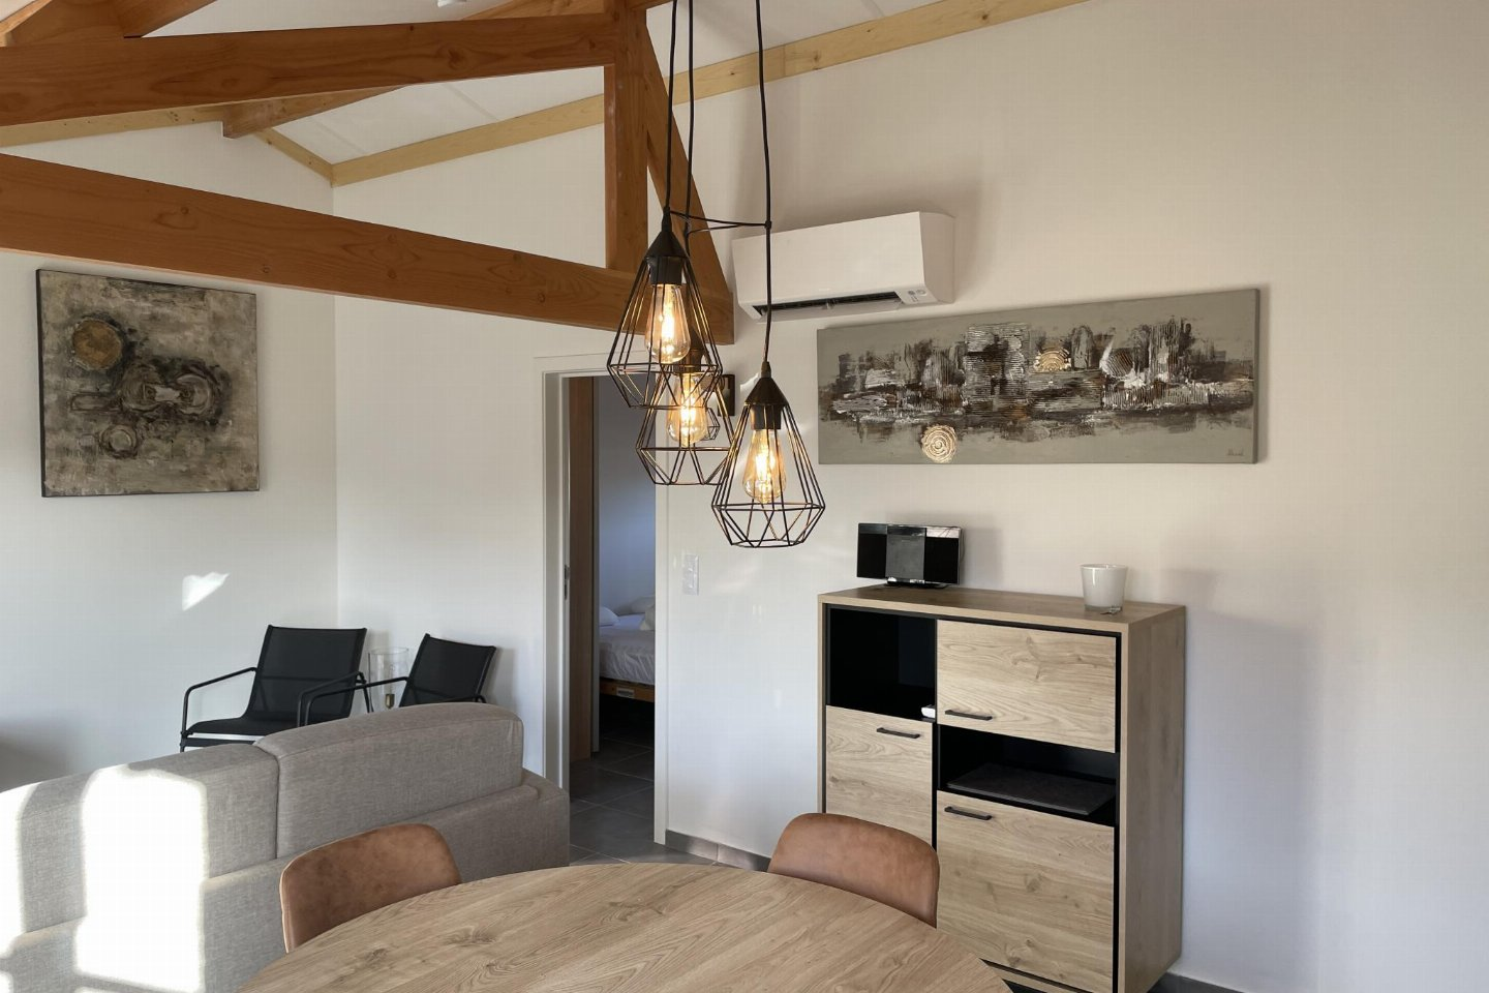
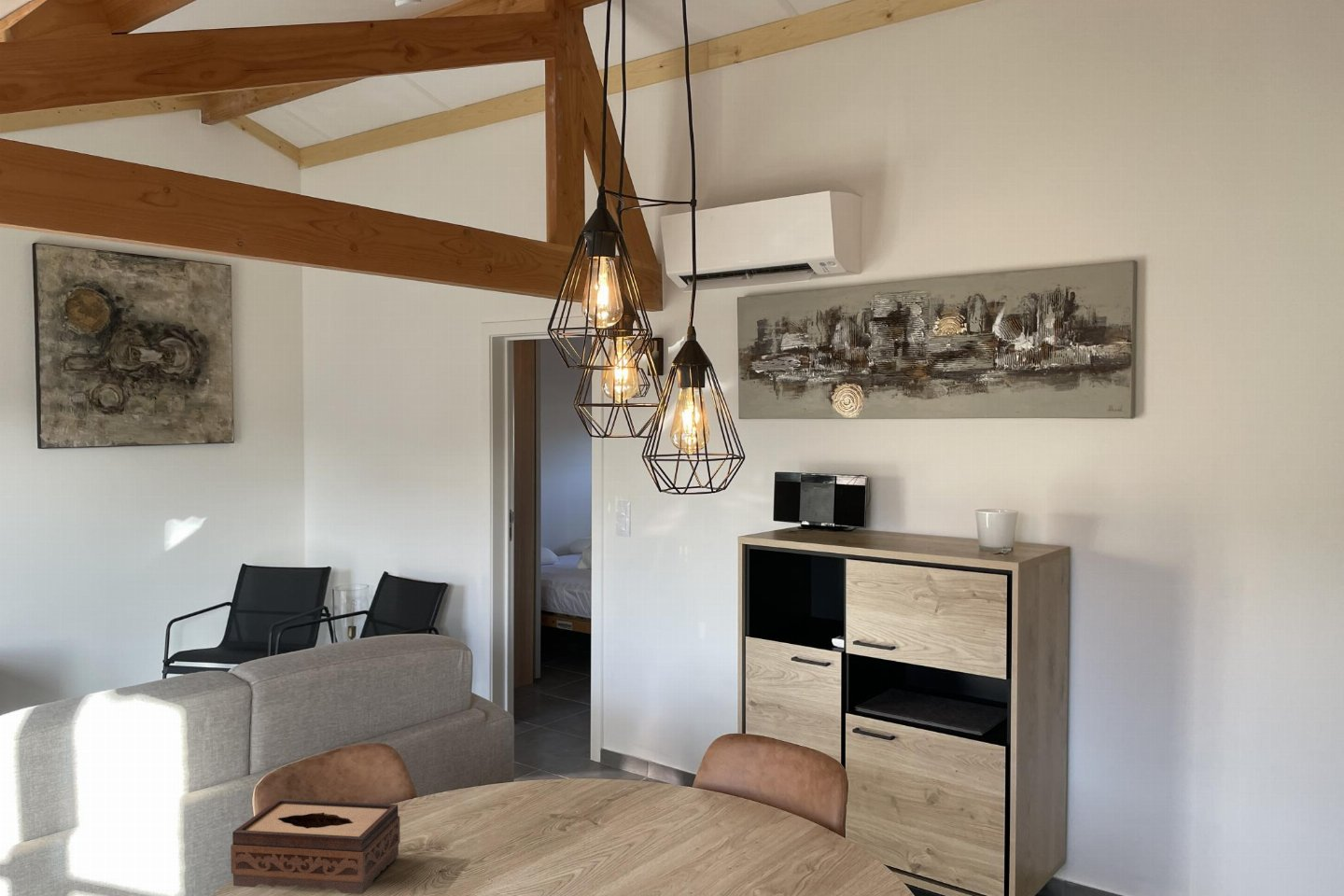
+ tissue box [230,798,401,895]
